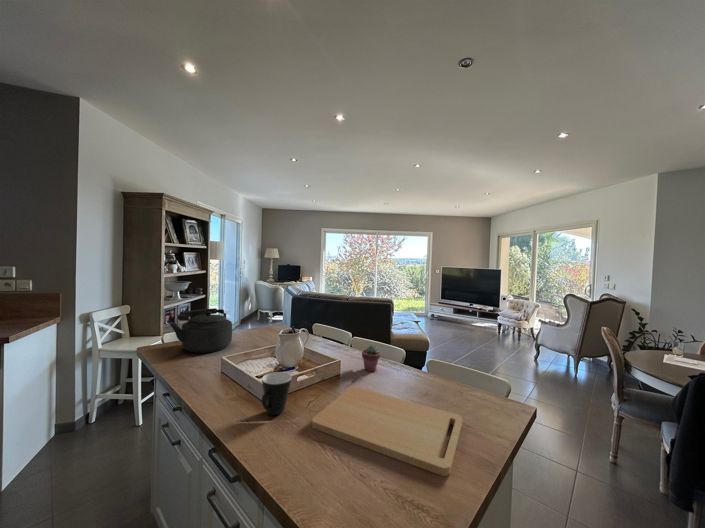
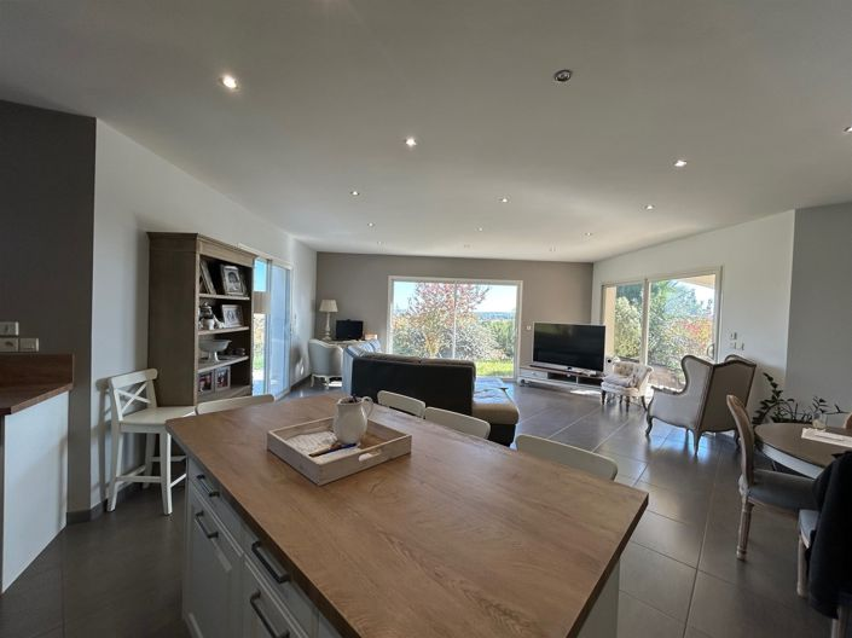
- kettle [168,307,233,354]
- potted succulent [361,344,381,372]
- cutting board [311,386,463,477]
- mug [261,371,292,416]
